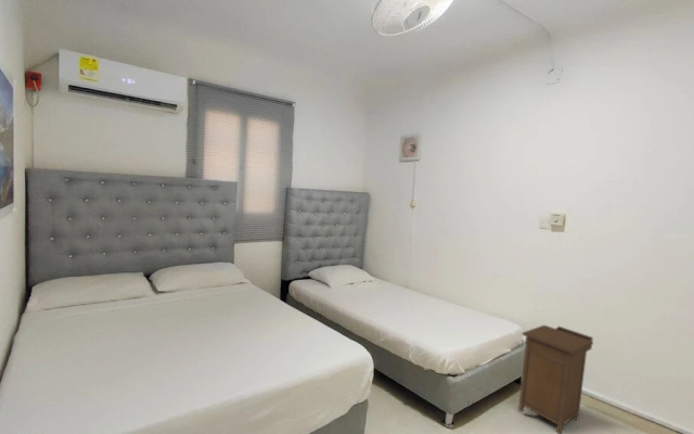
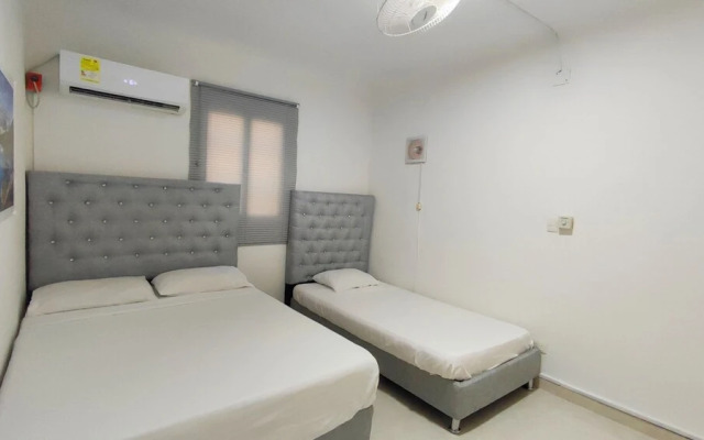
- nightstand [517,324,594,434]
